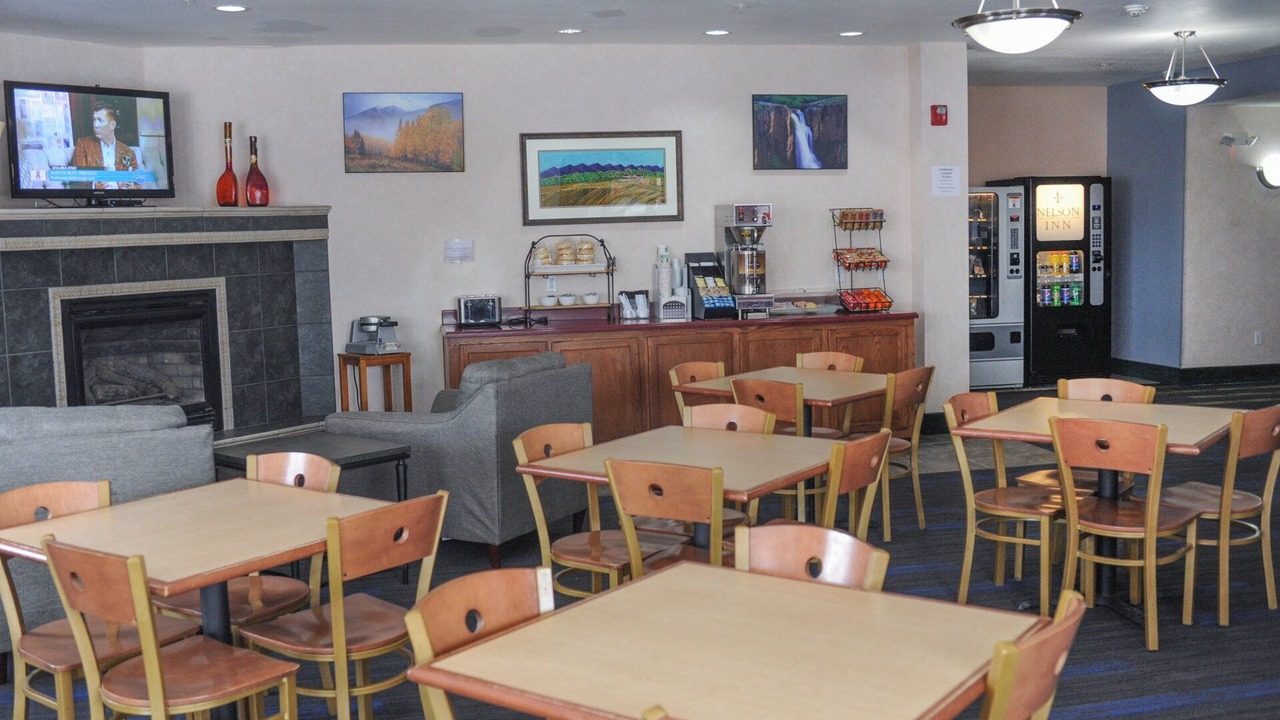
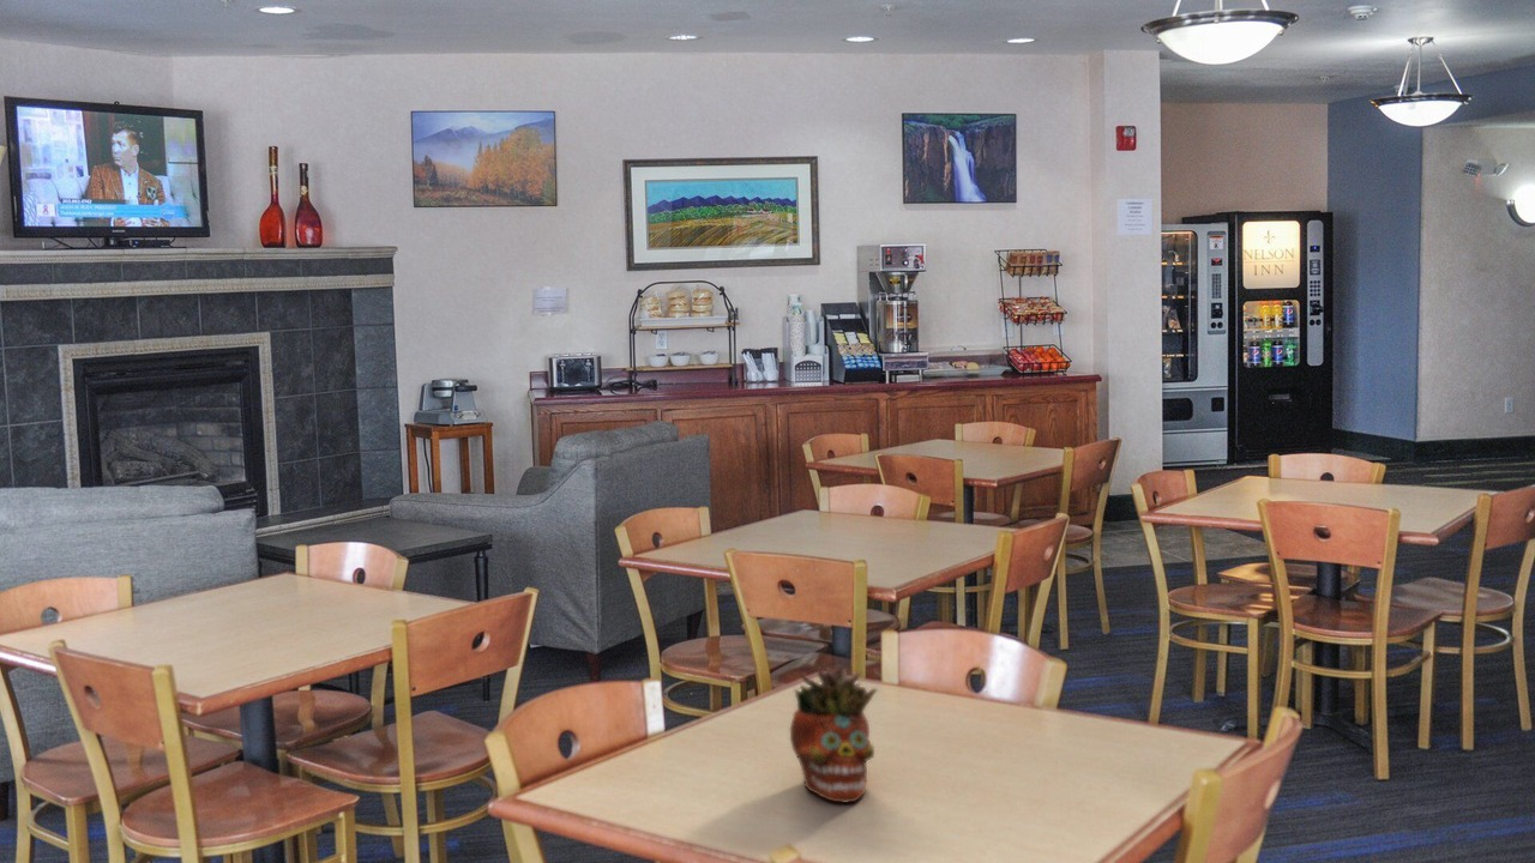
+ succulent planter [789,664,879,804]
